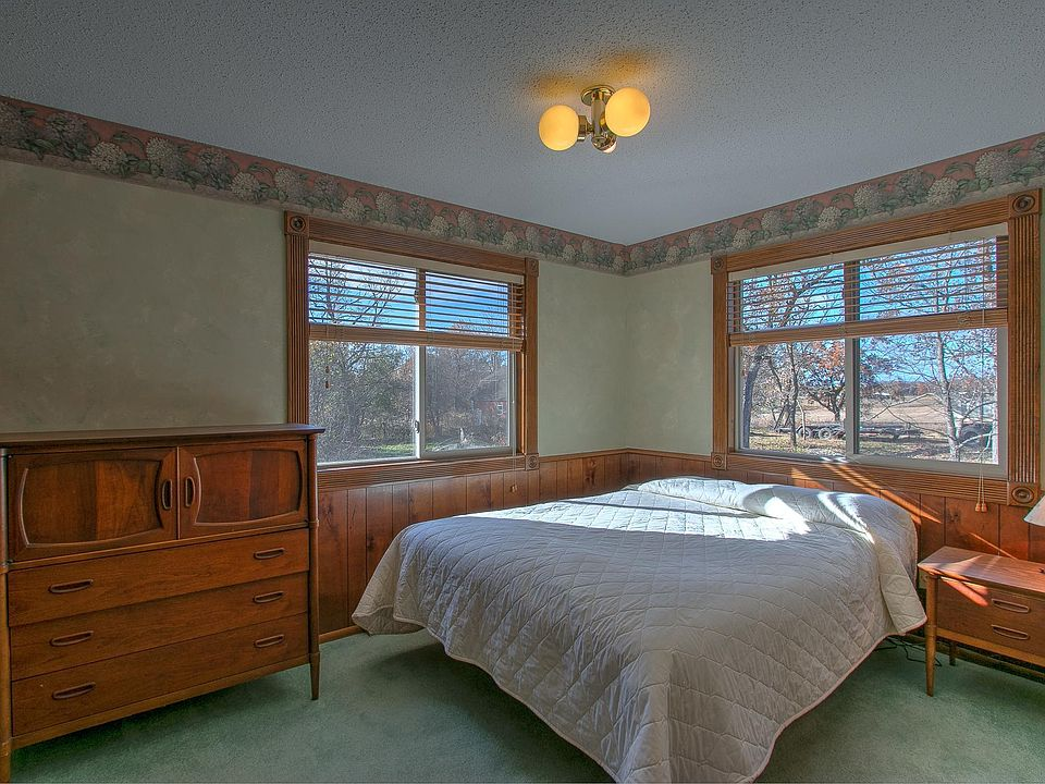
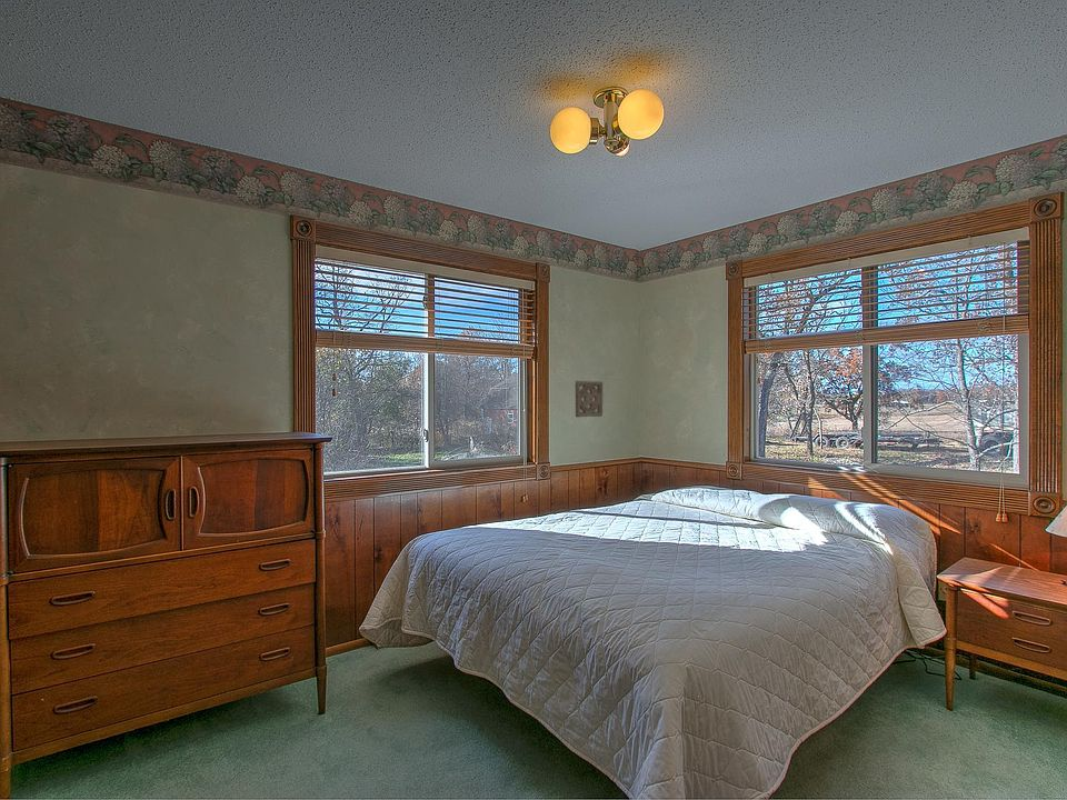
+ wall ornament [574,380,604,418]
